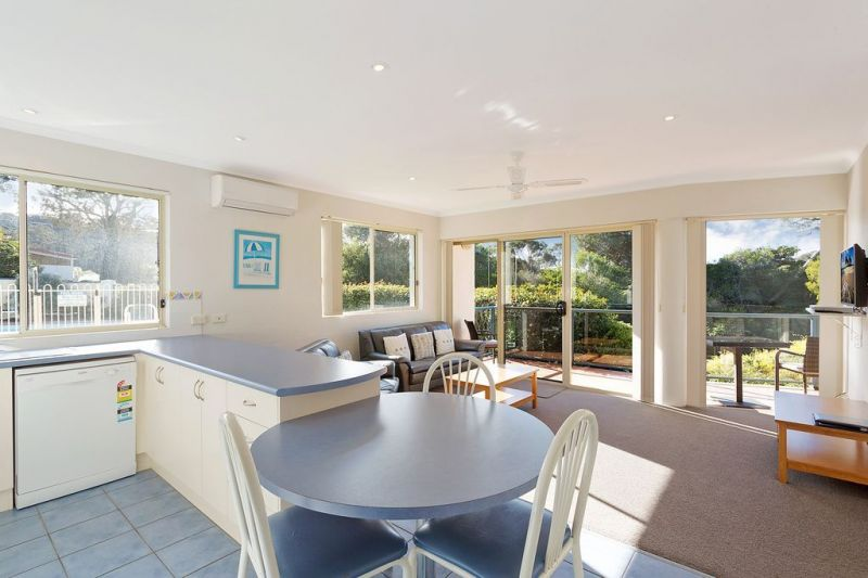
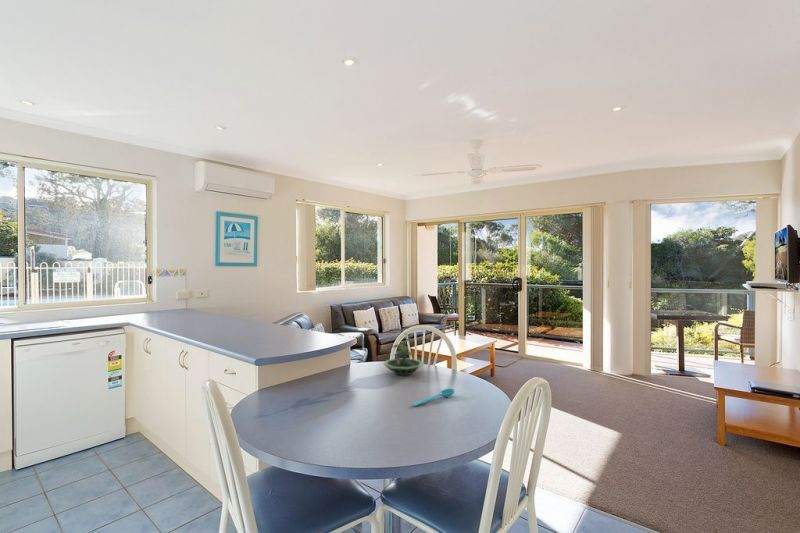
+ terrarium [382,332,424,377]
+ spoon [411,388,456,407]
